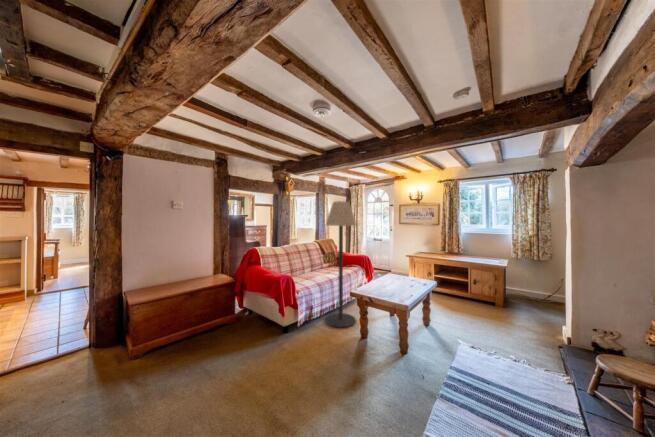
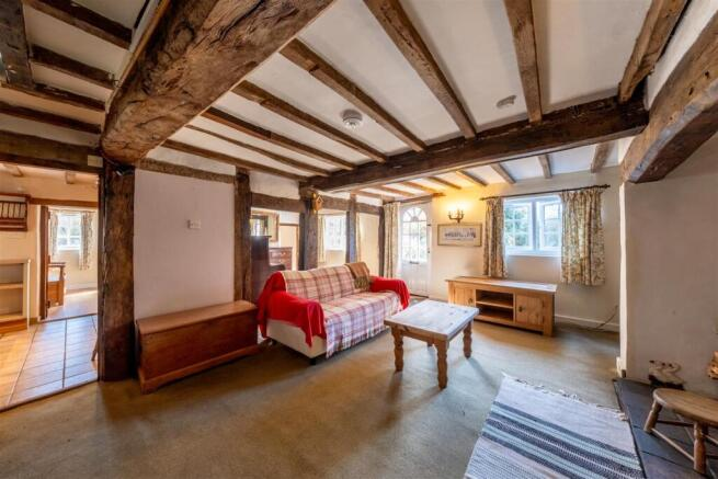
- floor lamp [324,200,358,329]
